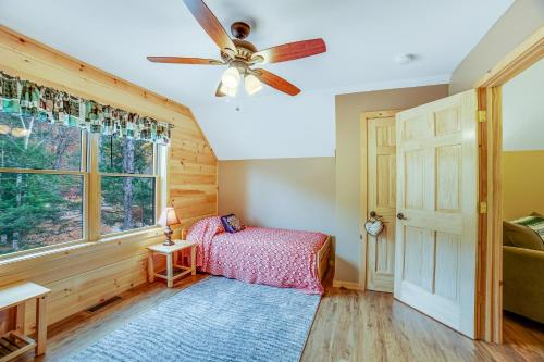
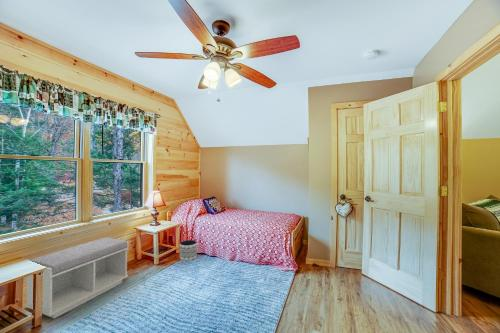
+ bench [24,237,129,319]
+ planter [179,239,198,261]
